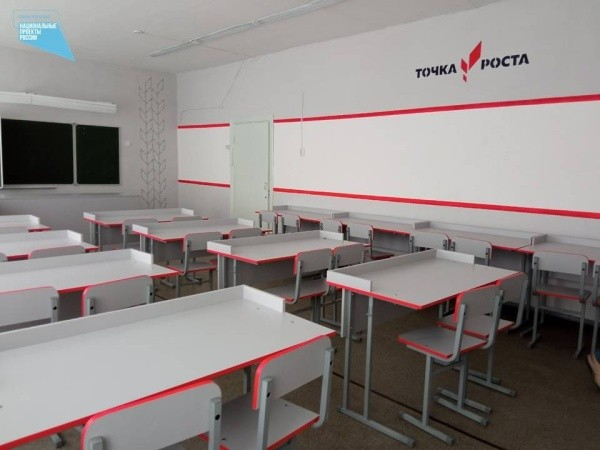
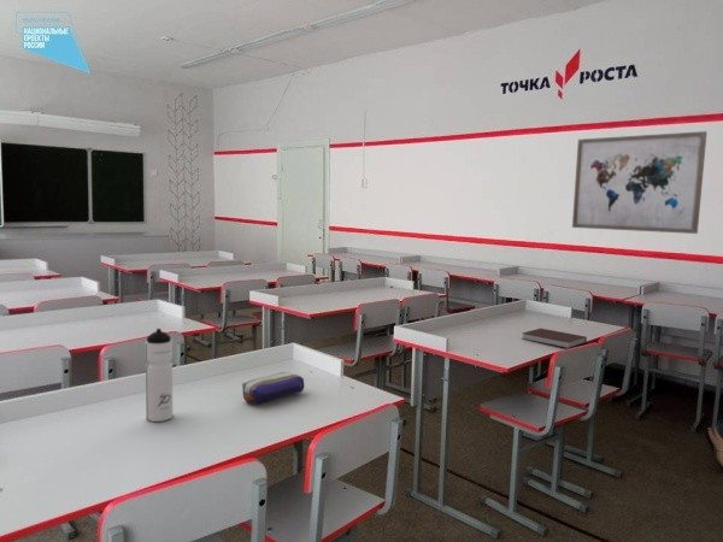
+ notebook [521,328,588,349]
+ pencil case [241,371,306,405]
+ water bottle [145,328,174,423]
+ wall art [571,130,709,235]
